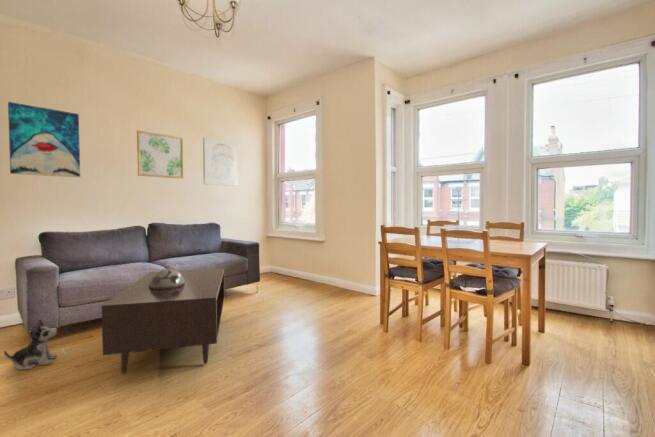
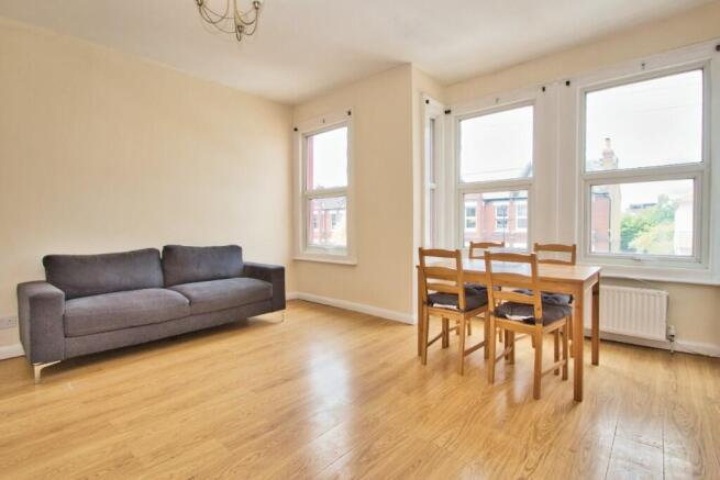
- coffee table [101,267,225,375]
- wall art [202,137,239,187]
- wall art [136,130,184,180]
- wall art [7,101,81,178]
- plush toy [3,318,59,371]
- decorative bowl [148,268,185,289]
